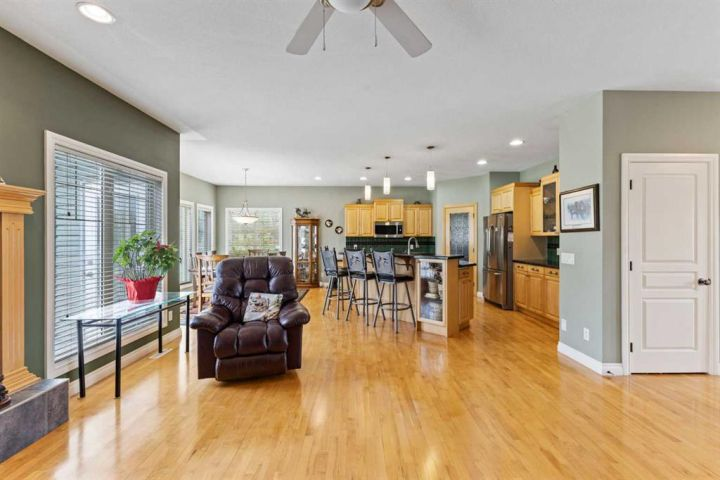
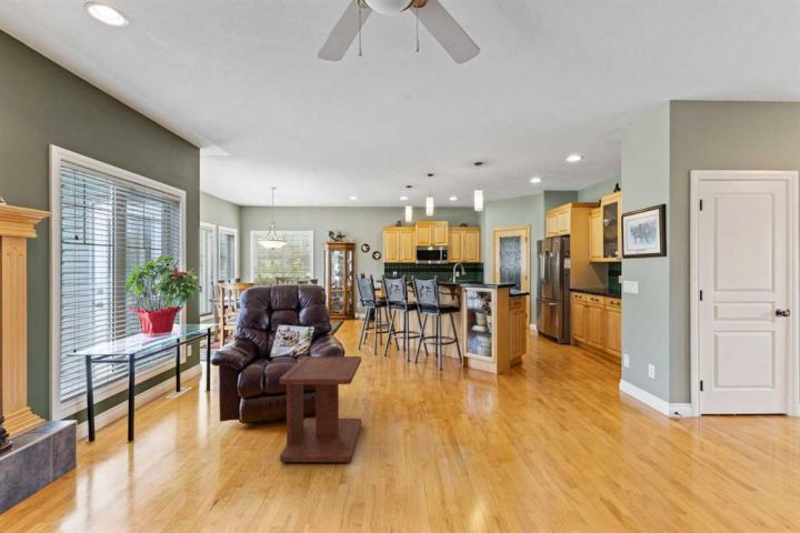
+ side table [279,355,362,463]
